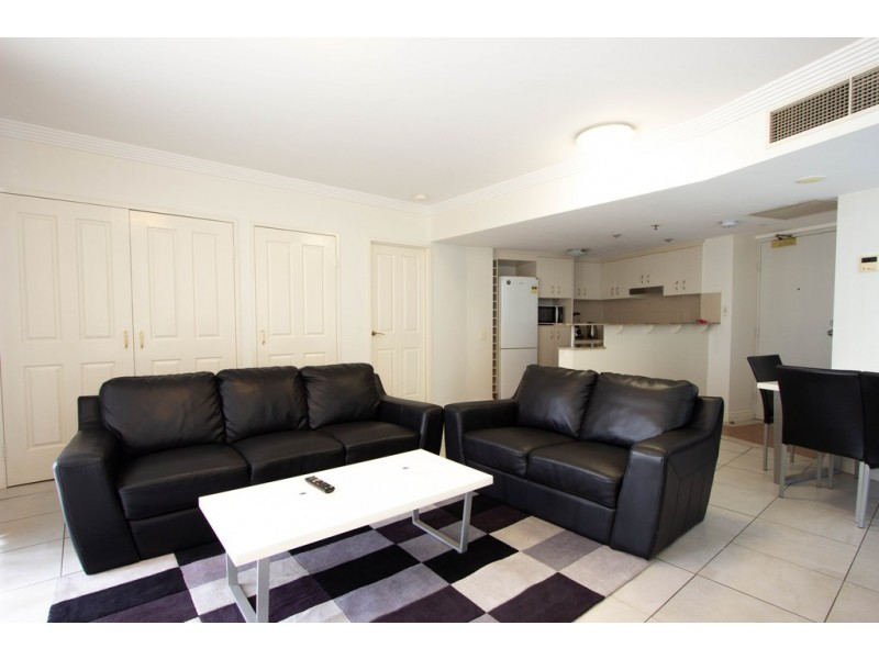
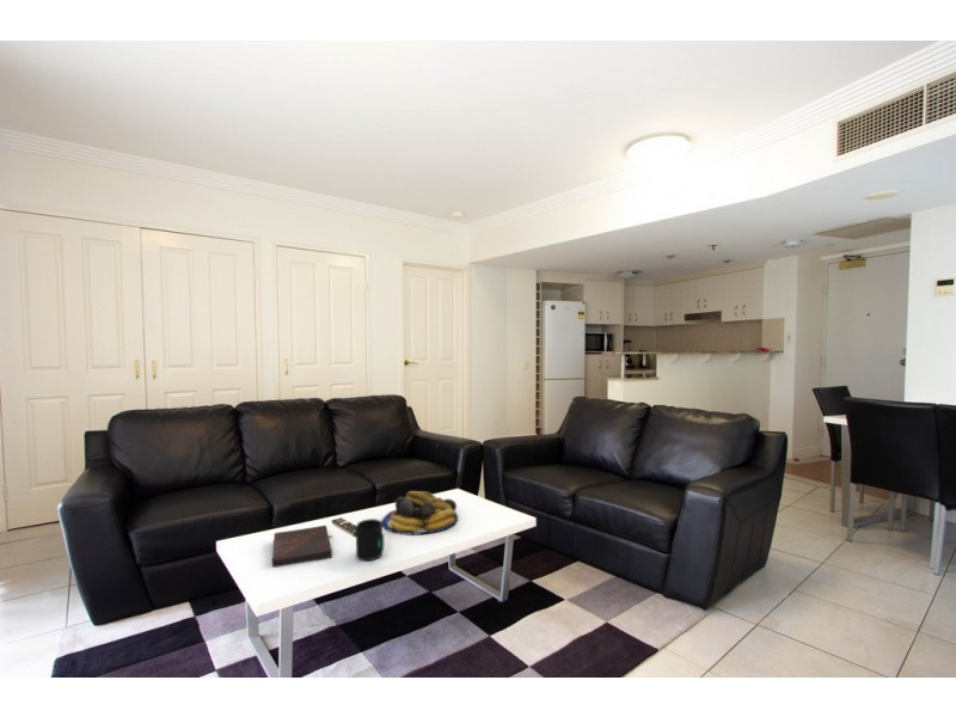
+ fruit bowl [380,490,459,537]
+ mug [355,517,385,562]
+ book [271,525,333,569]
